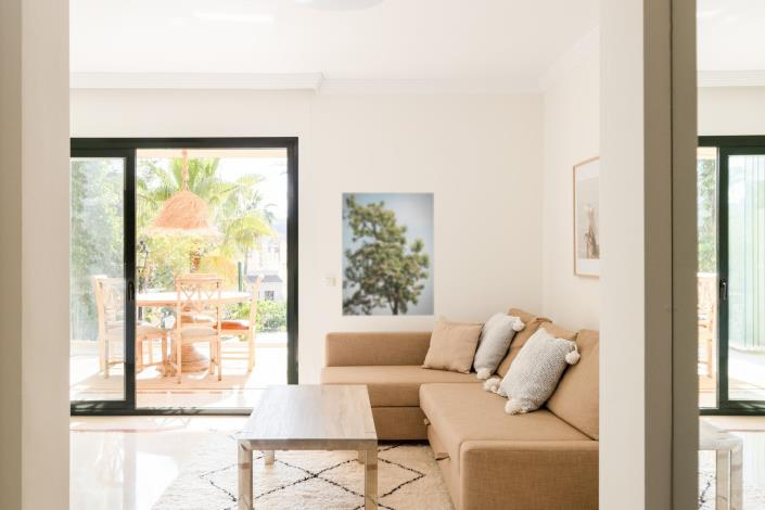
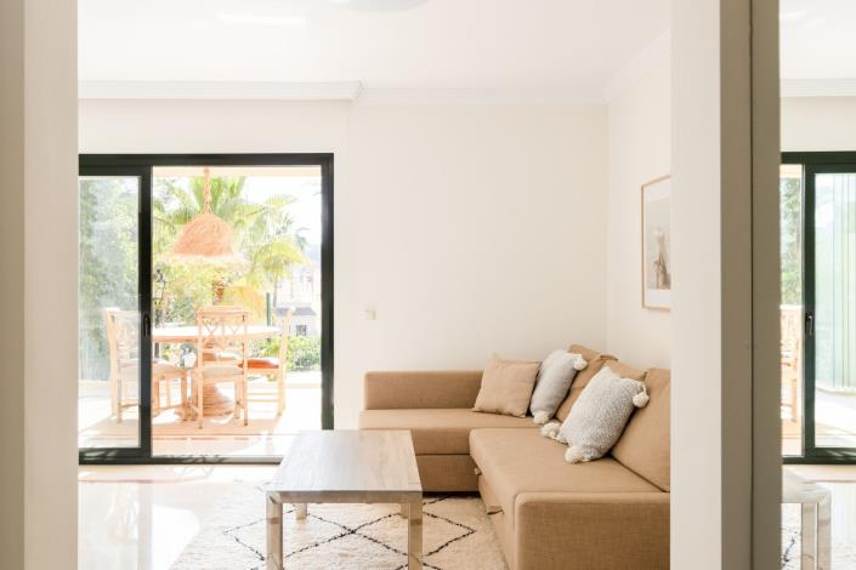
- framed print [341,191,435,317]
